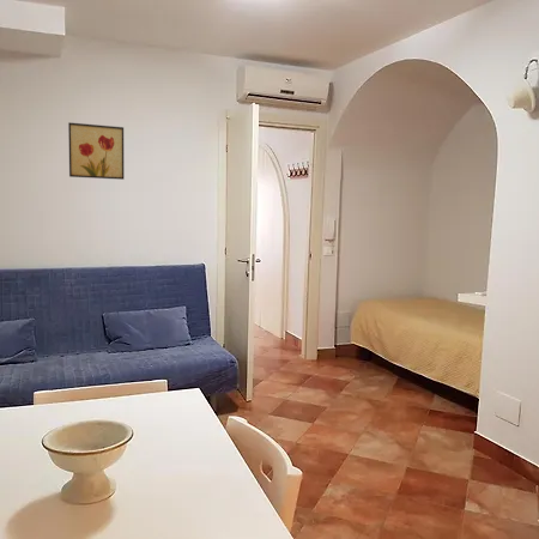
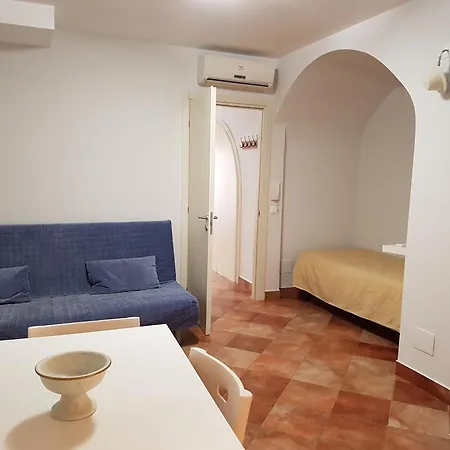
- wall art [67,121,126,181]
